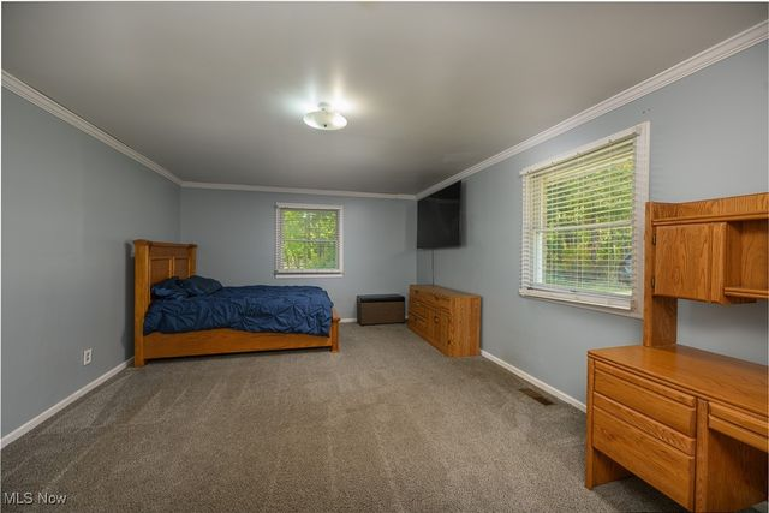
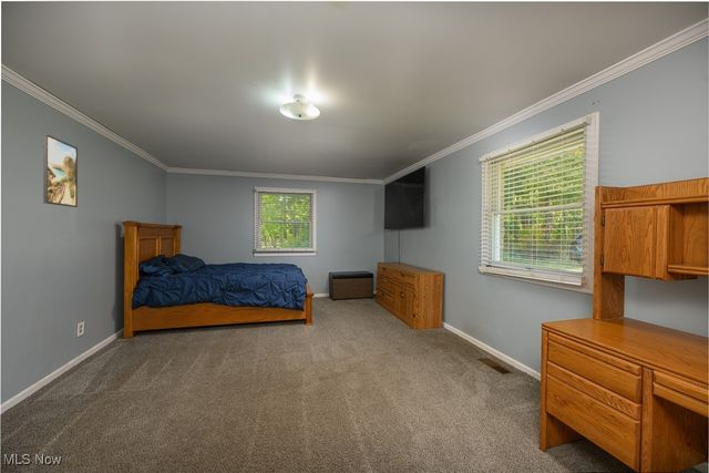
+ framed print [42,133,79,208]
